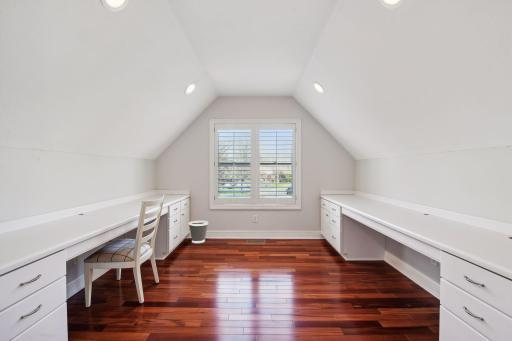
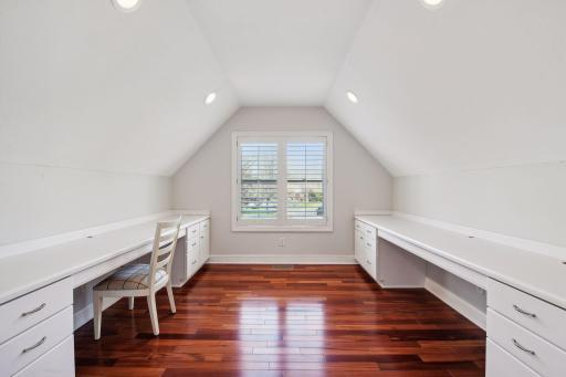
- wastebasket [188,220,209,244]
